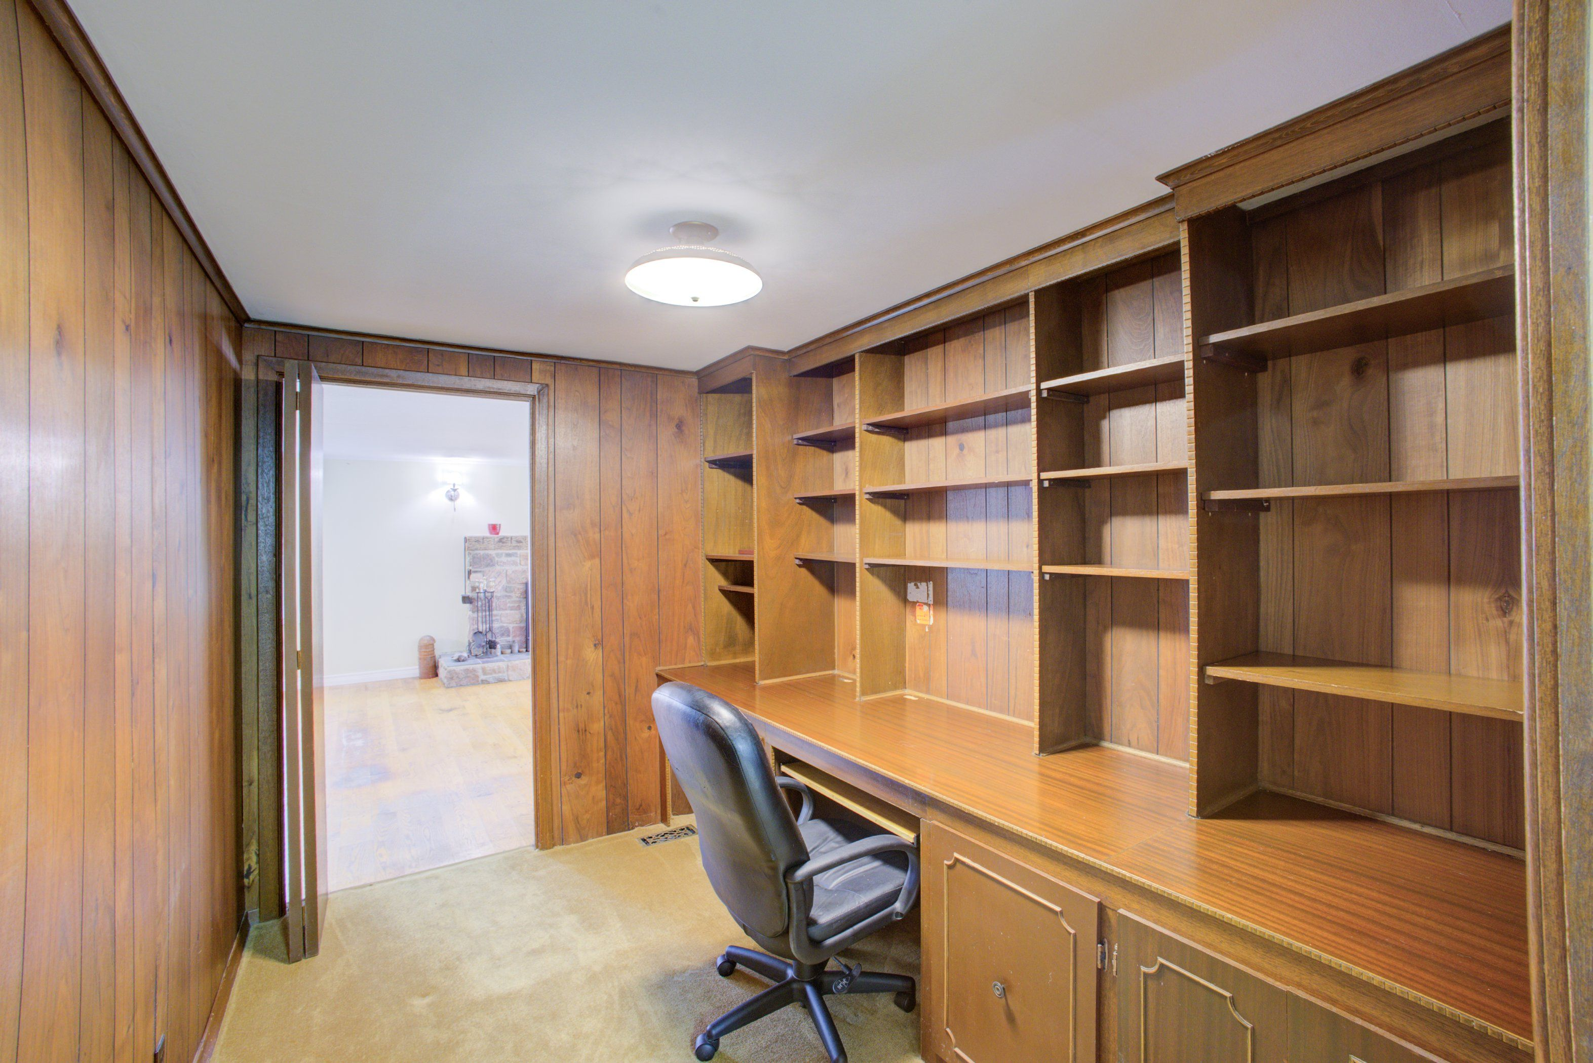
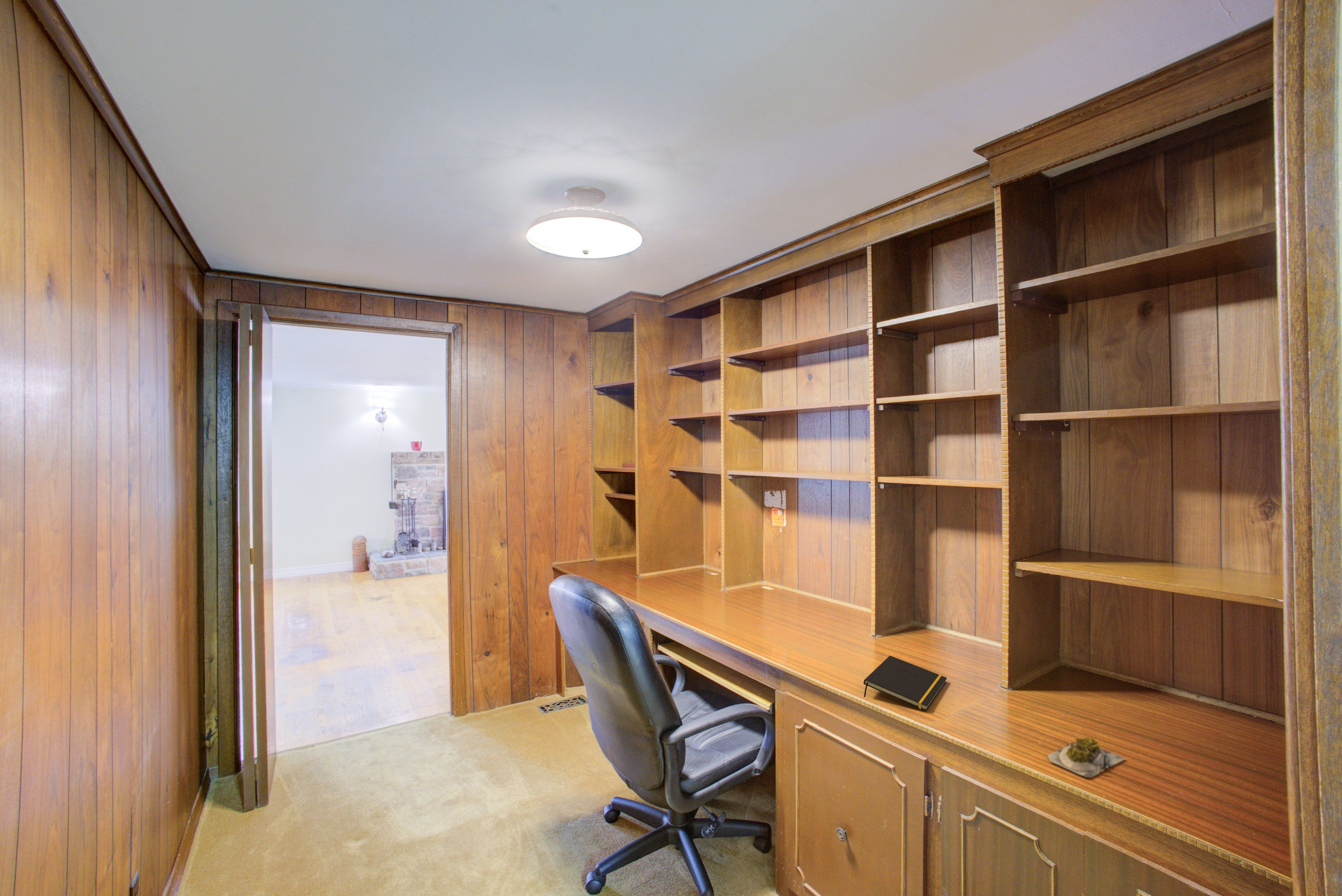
+ succulent plant [1047,736,1126,778]
+ notepad [863,655,947,711]
